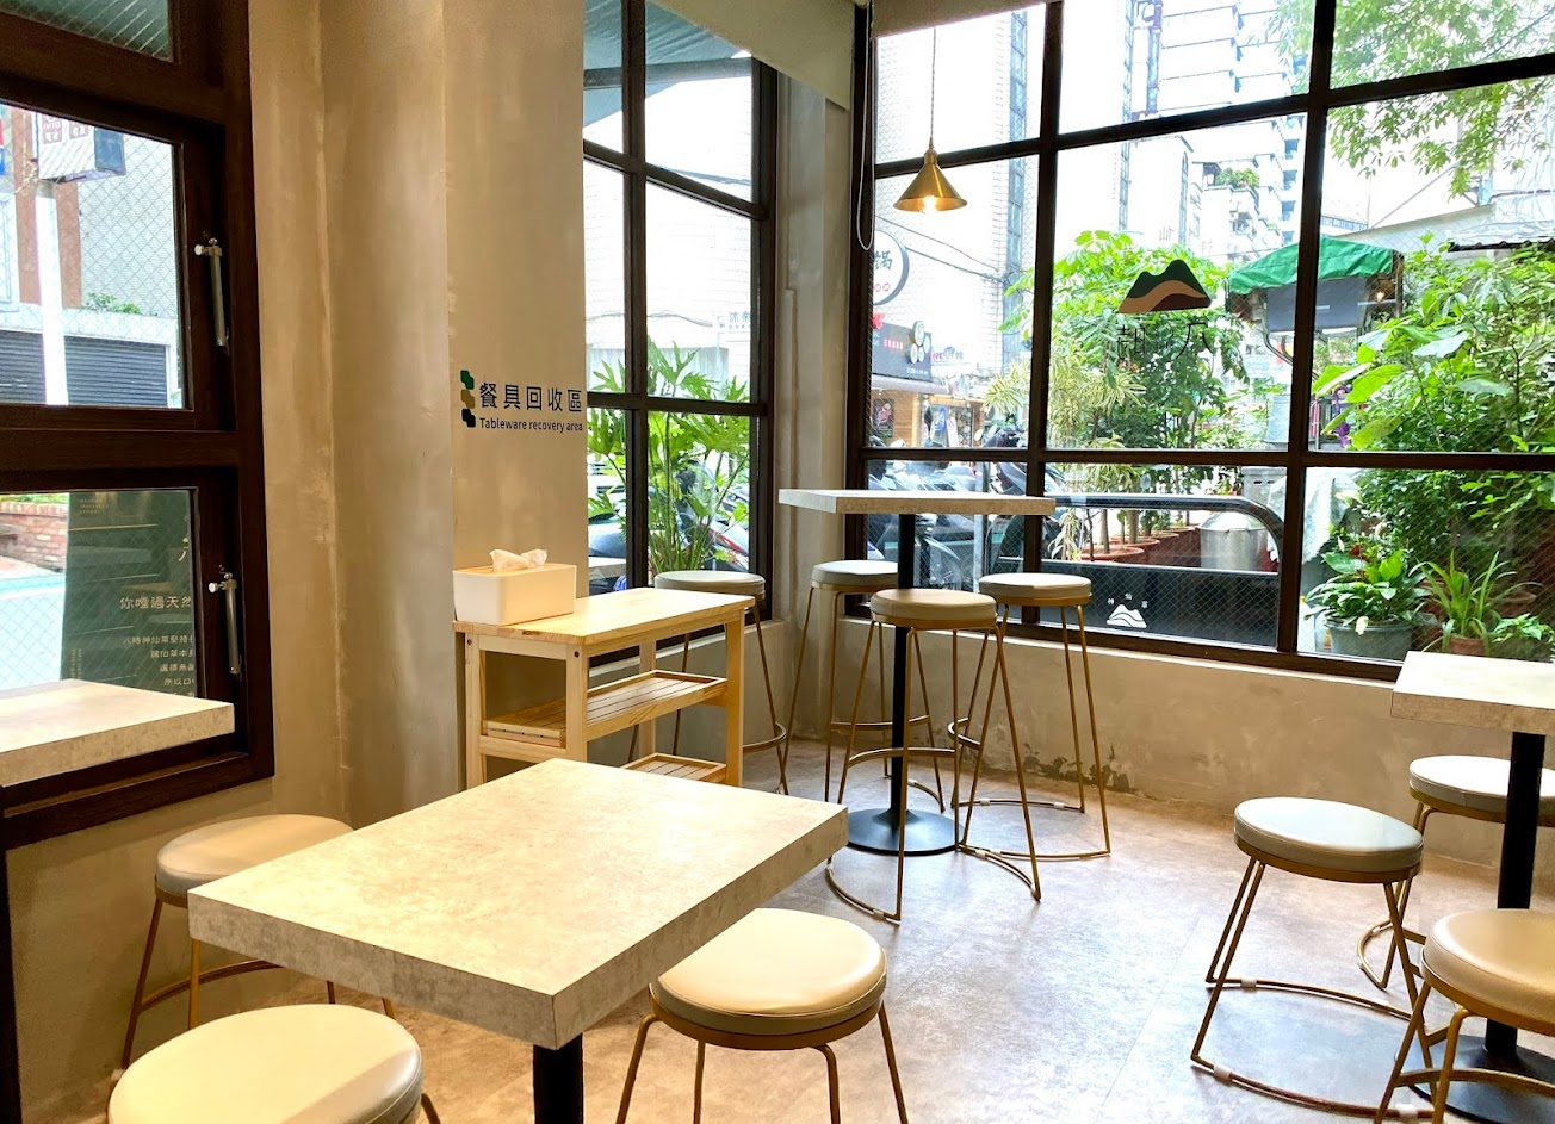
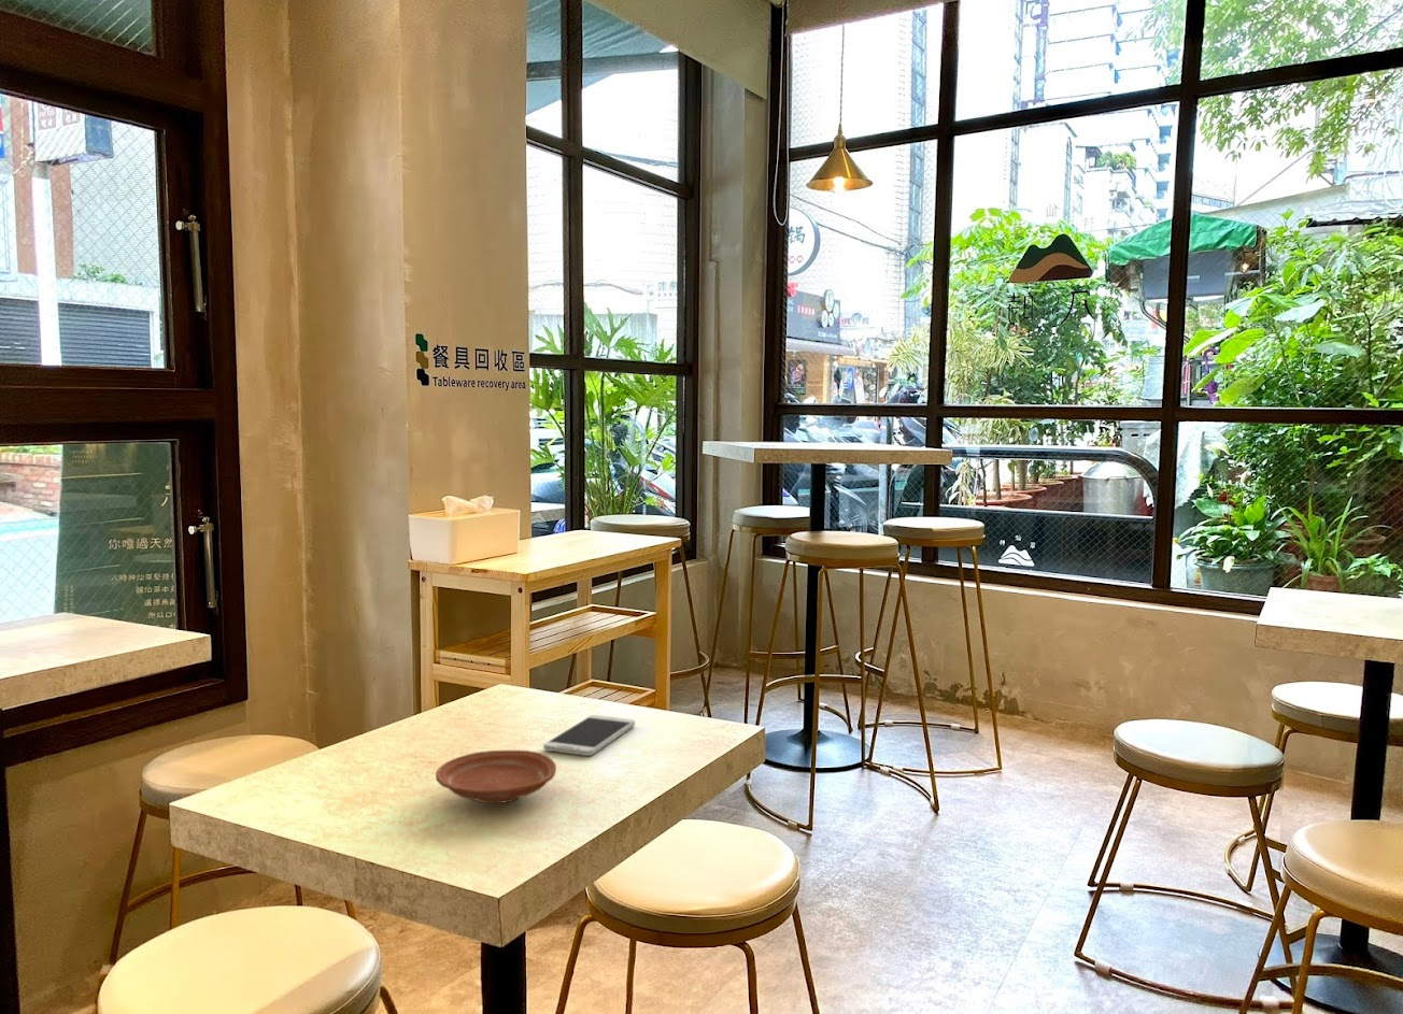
+ plate [435,749,558,804]
+ smartphone [542,714,636,757]
